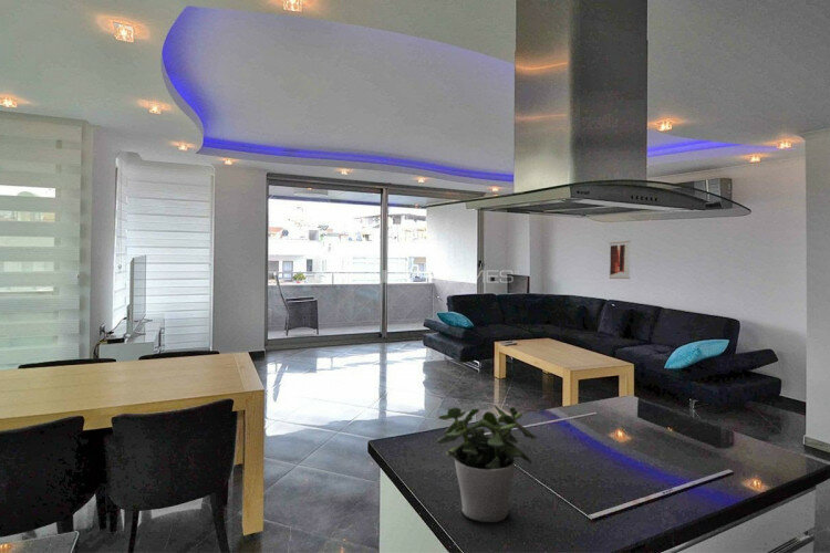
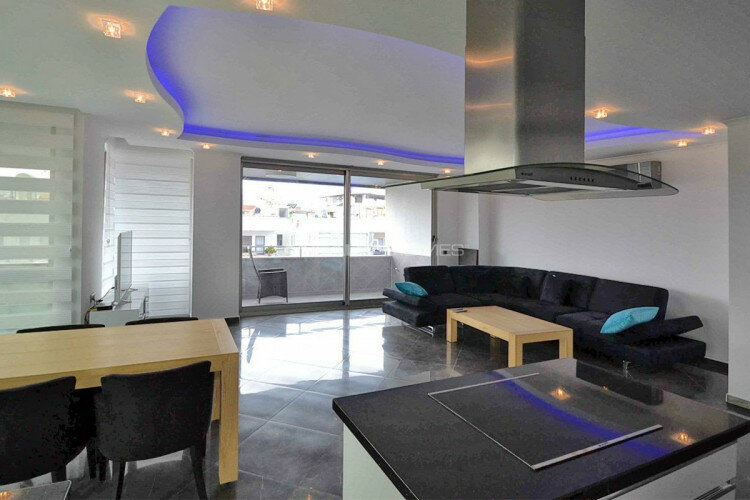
- potted plant [436,404,539,523]
- wall art [609,240,631,280]
